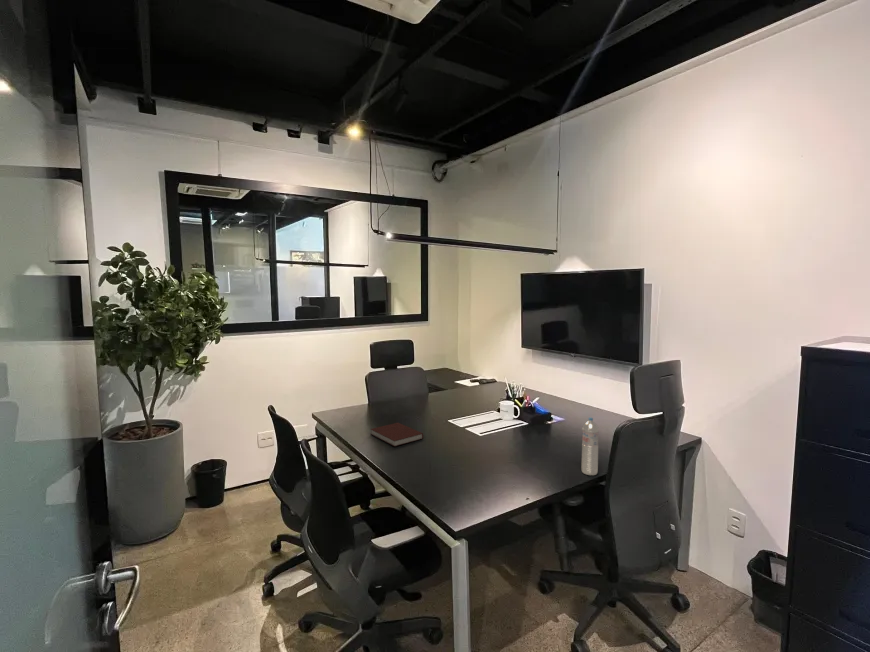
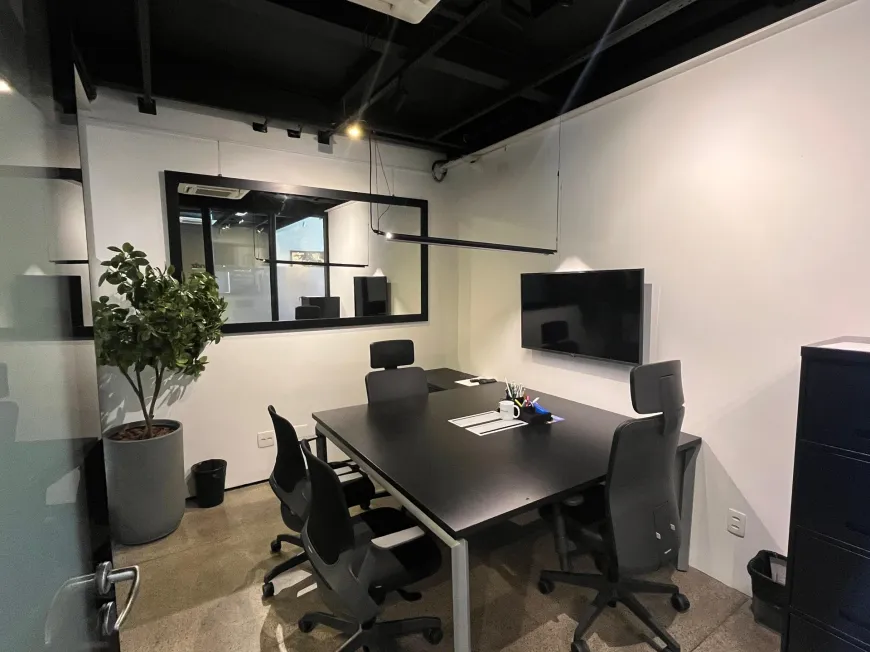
- notebook [370,422,424,448]
- water bottle [581,417,600,476]
